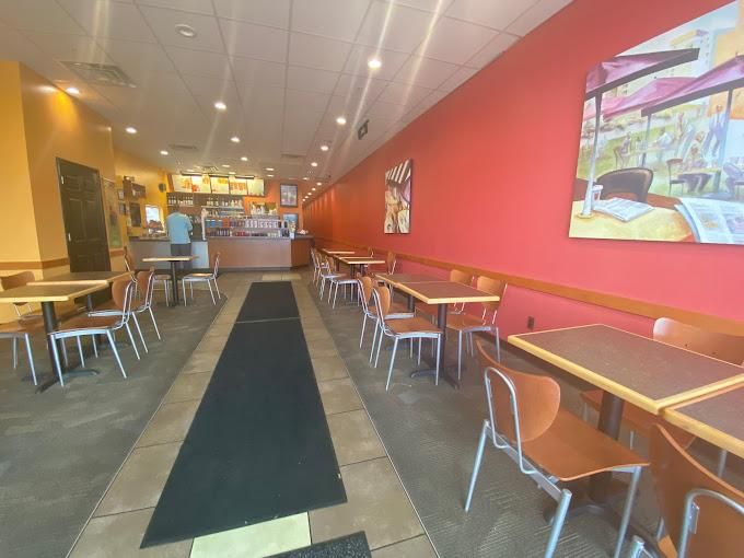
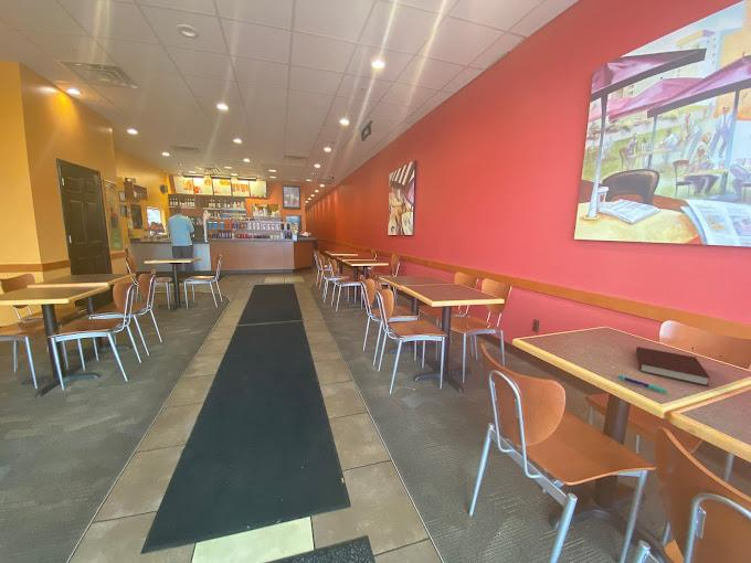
+ notebook [635,346,711,387]
+ pen [616,374,670,394]
